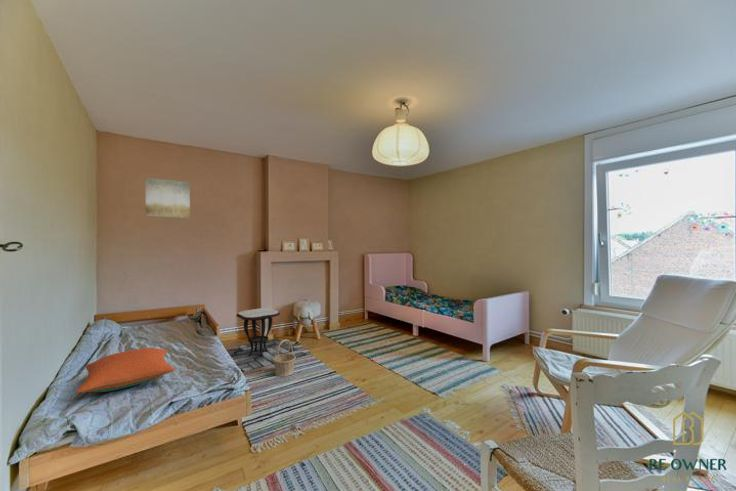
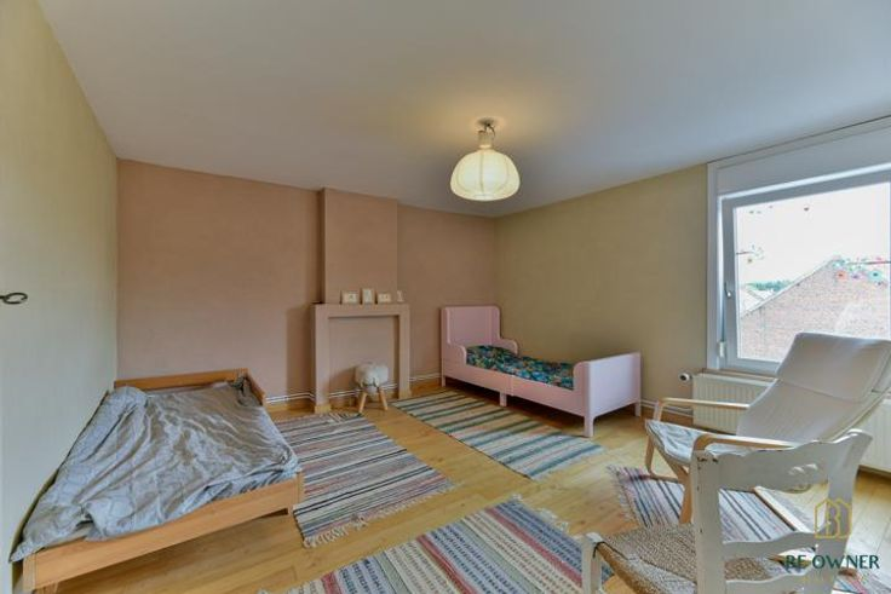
- side table [229,307,307,373]
- pillow [75,347,176,394]
- basket [273,339,297,377]
- wall art [145,177,191,219]
